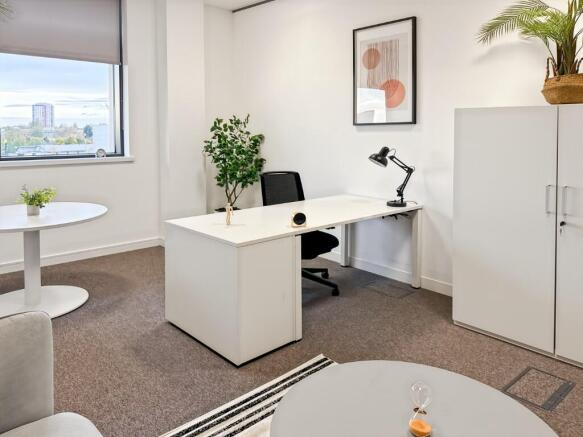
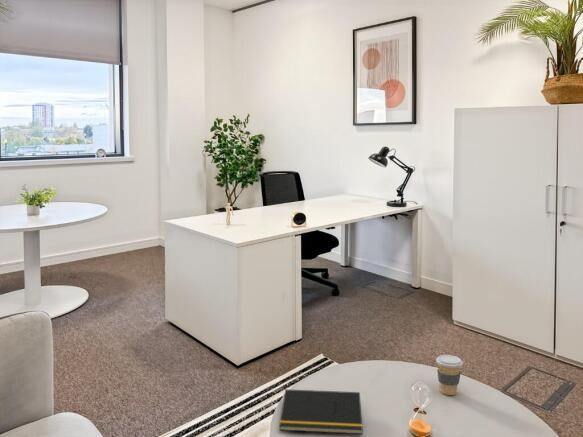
+ coffee cup [435,354,464,396]
+ notepad [278,388,363,435]
